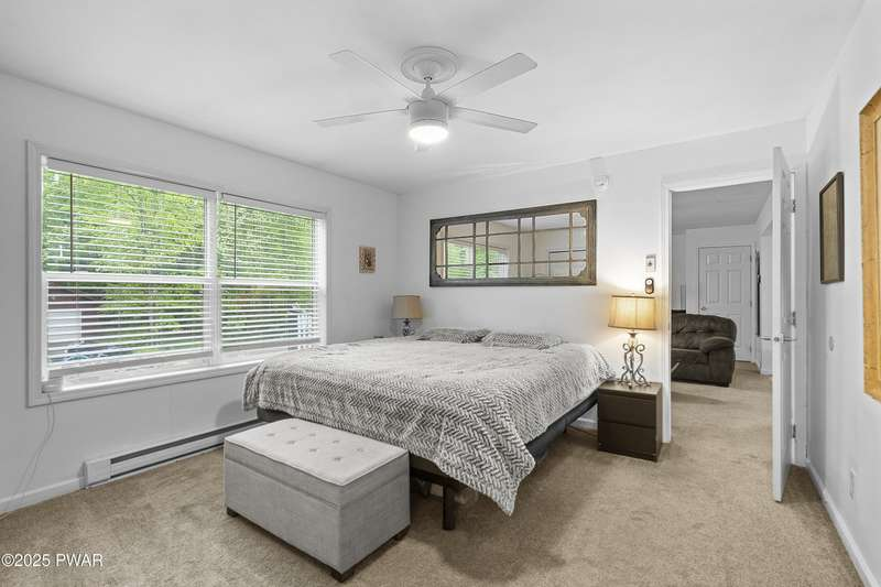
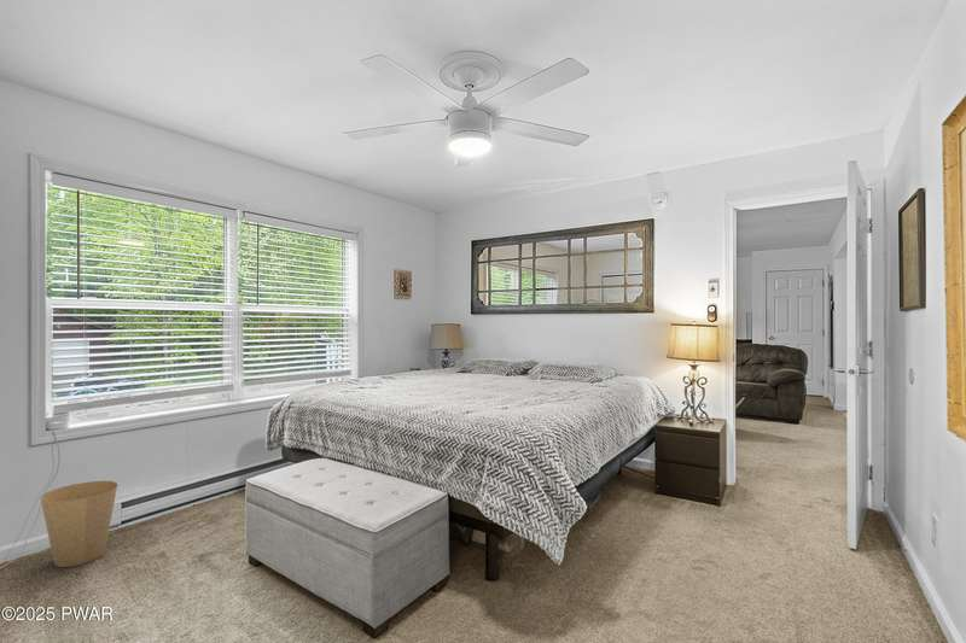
+ trash can [40,480,118,568]
